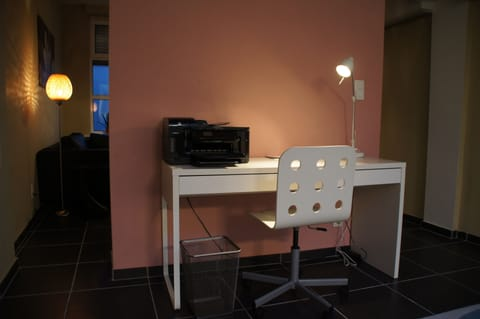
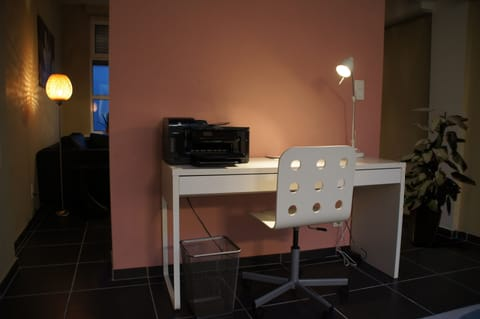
+ indoor plant [396,107,477,248]
